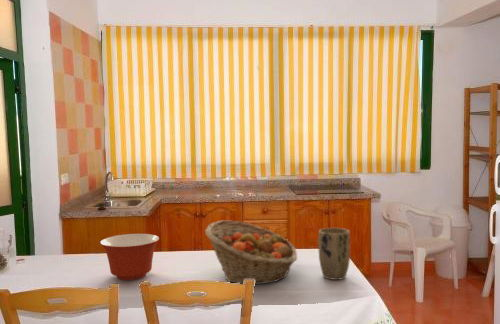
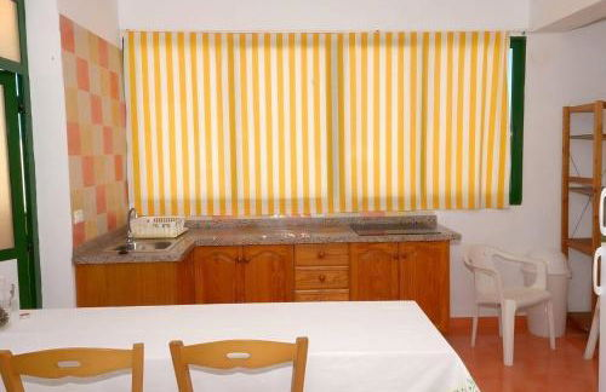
- fruit basket [204,219,298,285]
- mixing bowl [99,233,160,281]
- plant pot [317,227,351,281]
